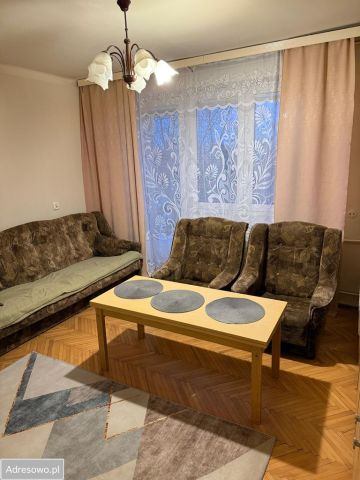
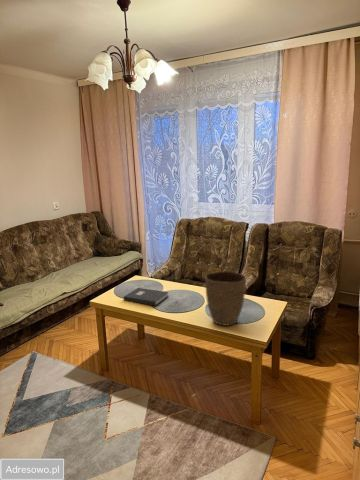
+ book [123,287,170,307]
+ vase [204,270,247,327]
